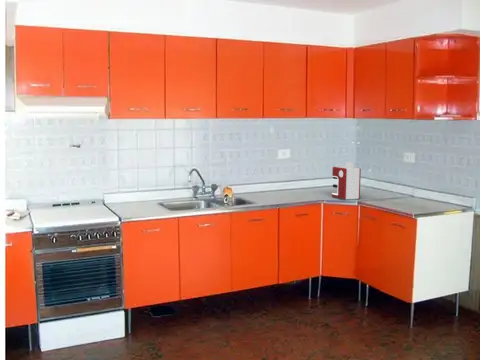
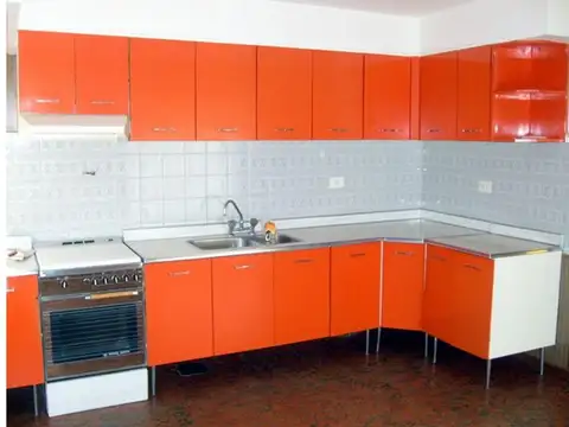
- coffee maker [331,161,362,200]
